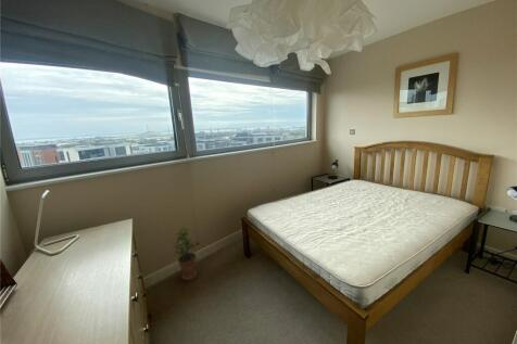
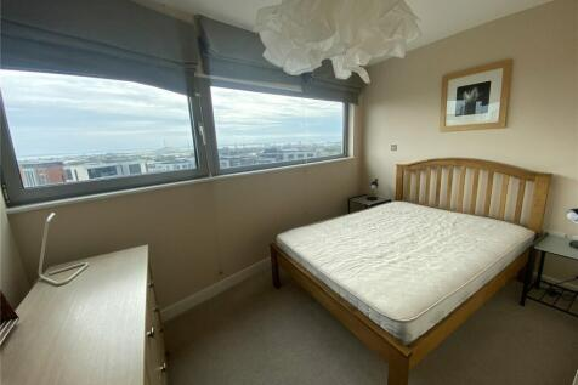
- potted plant [173,226,198,281]
